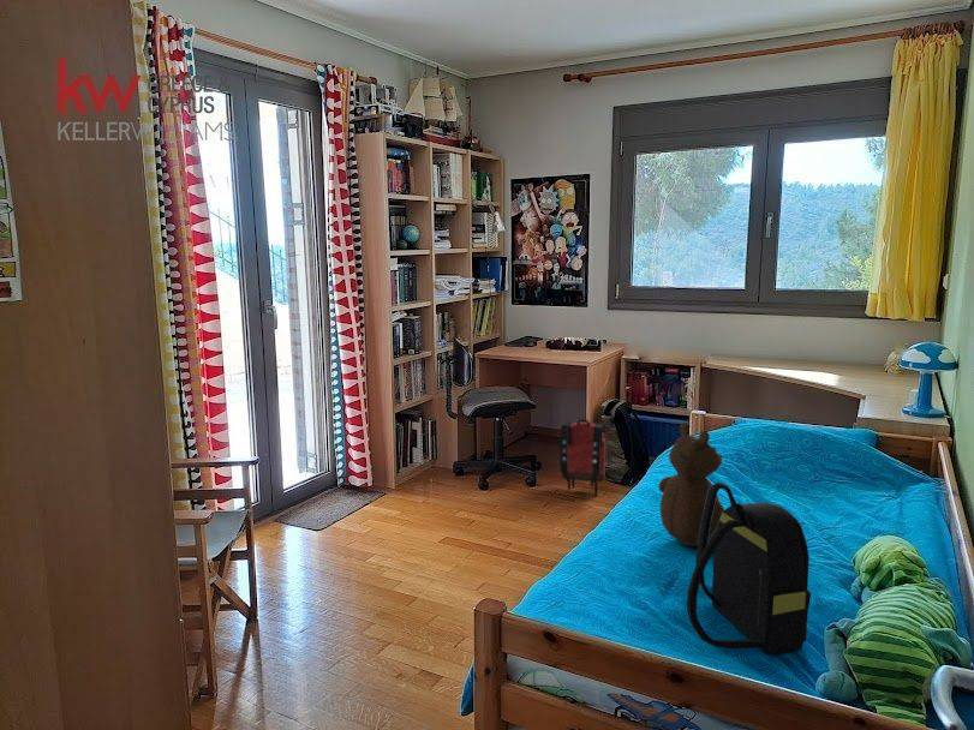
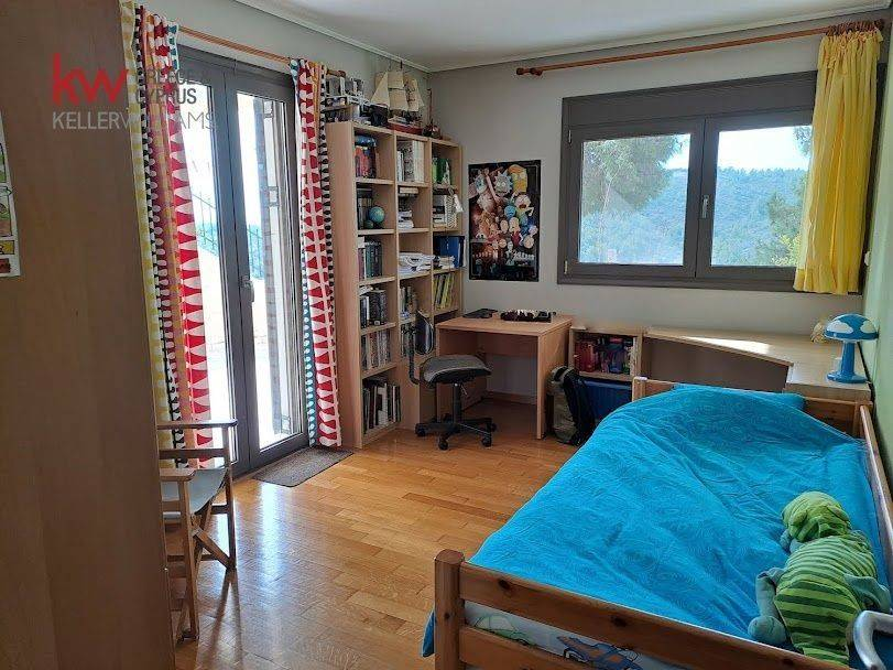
- backpack [686,481,812,654]
- backpack [560,418,606,497]
- teddy bear [657,421,725,548]
